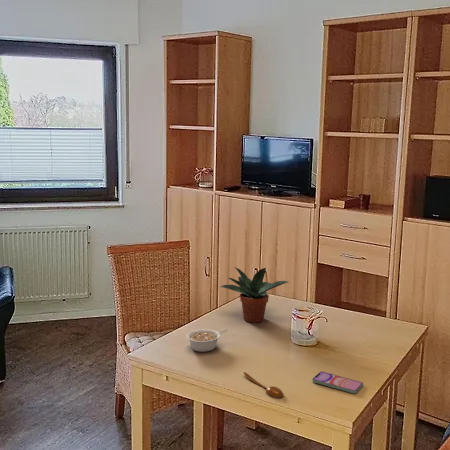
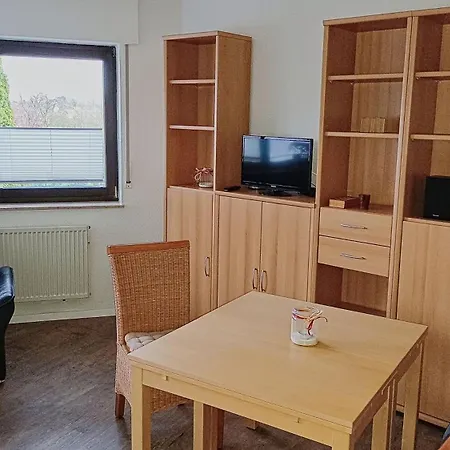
- legume [186,328,228,353]
- spoon [243,371,284,399]
- potted plant [219,266,289,323]
- smartphone [312,371,364,394]
